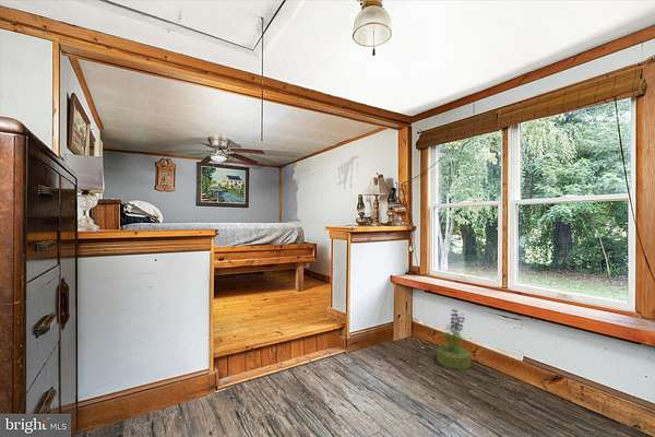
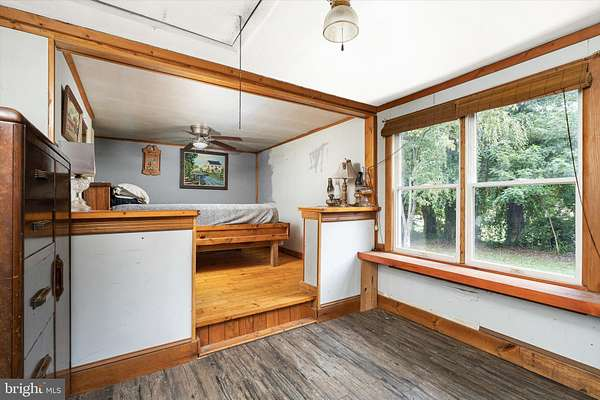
- potted plant [436,308,472,370]
